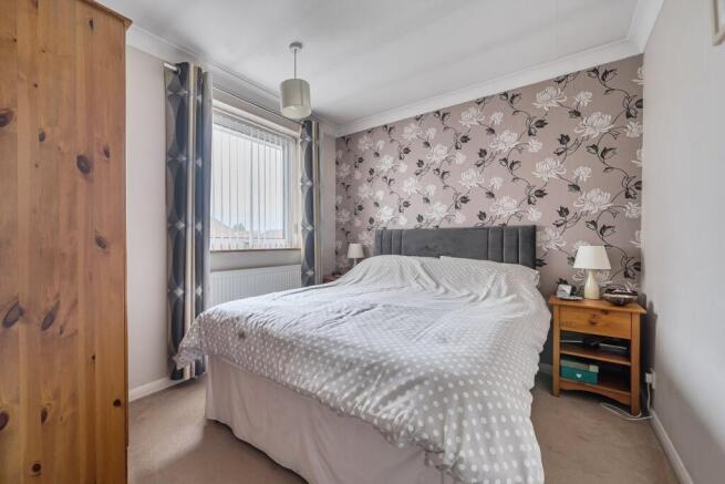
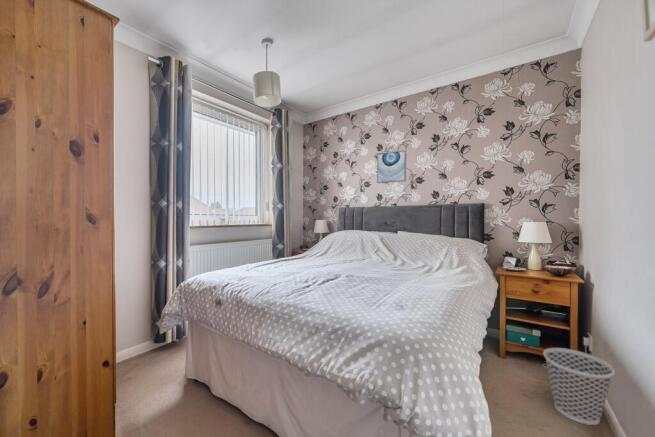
+ wastebasket [542,347,616,426]
+ wall art [376,149,407,184]
